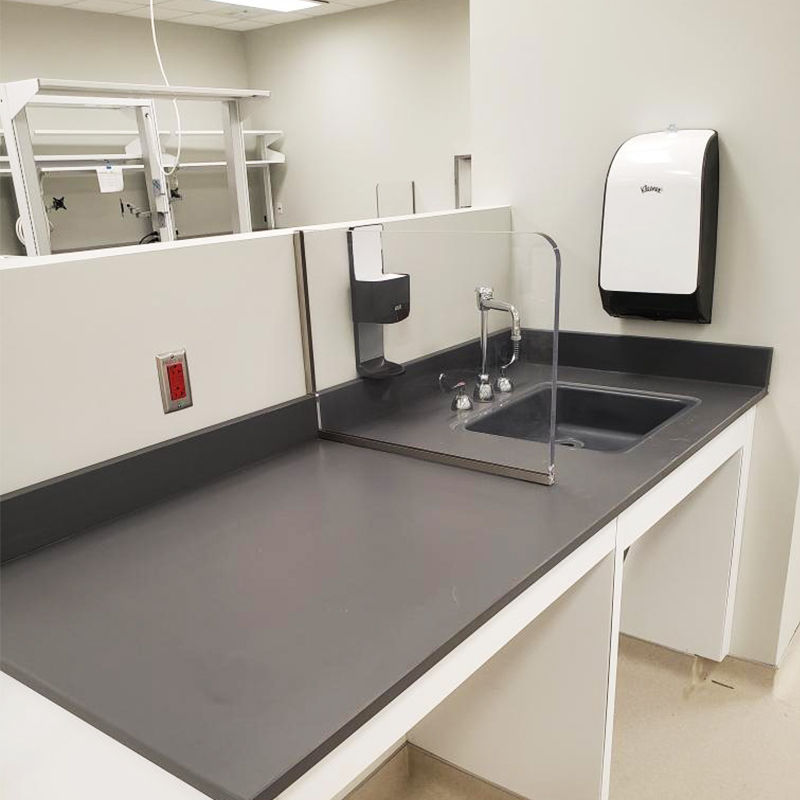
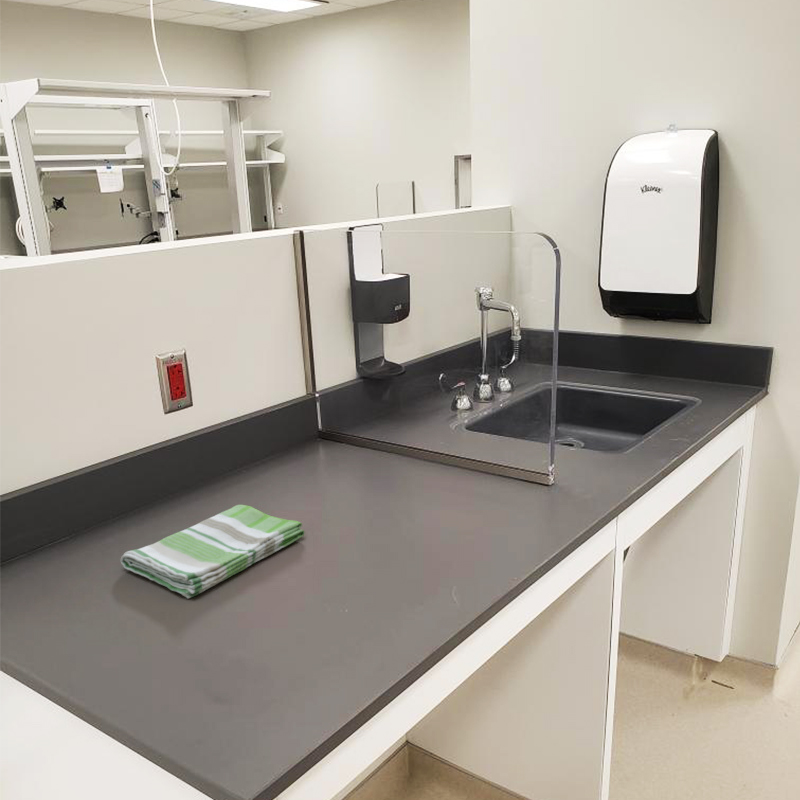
+ dish towel [120,504,305,599]
